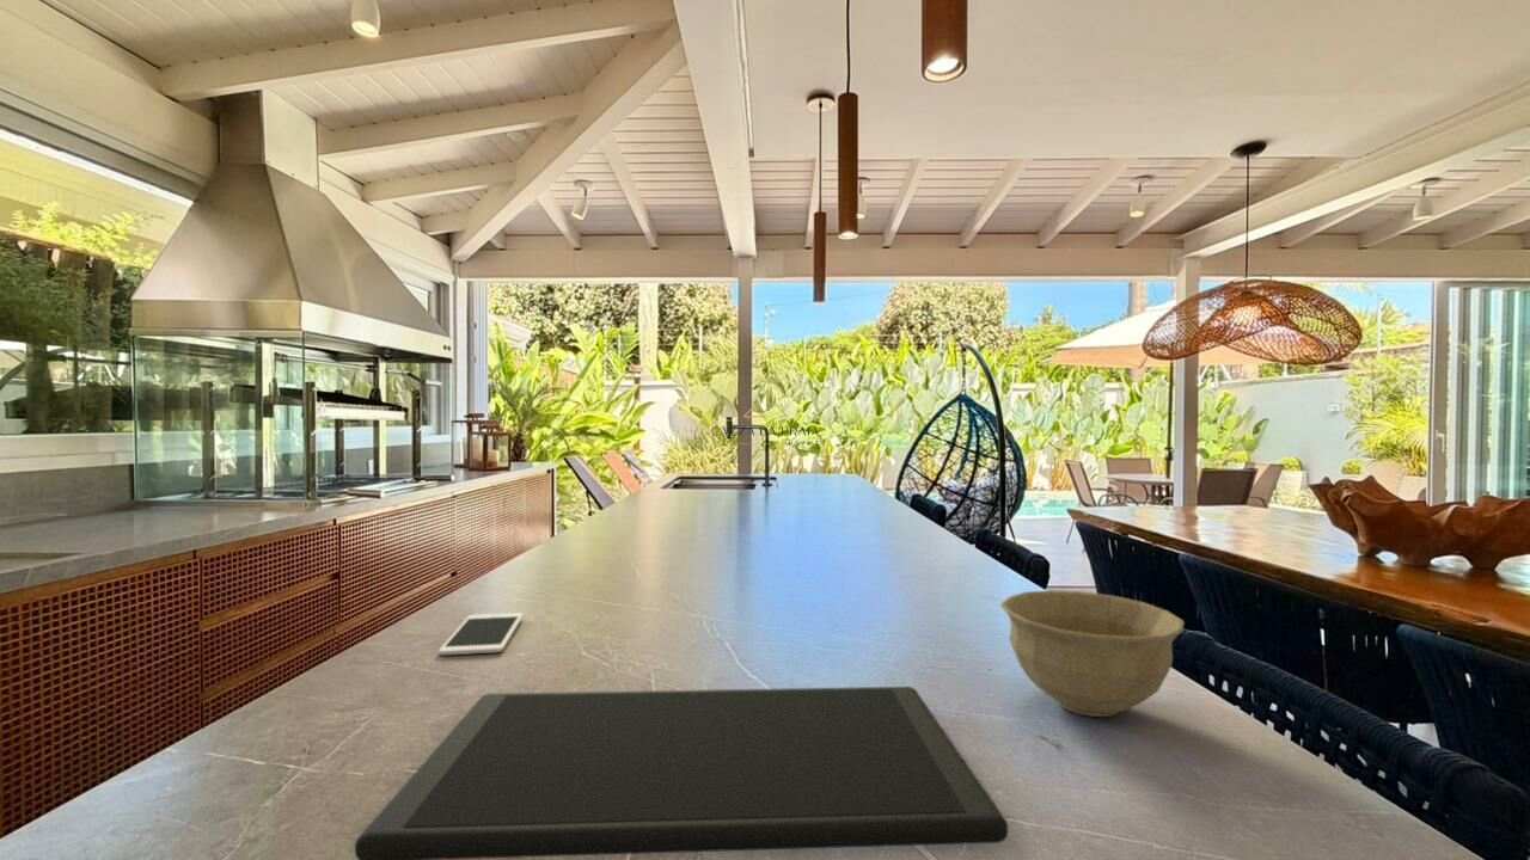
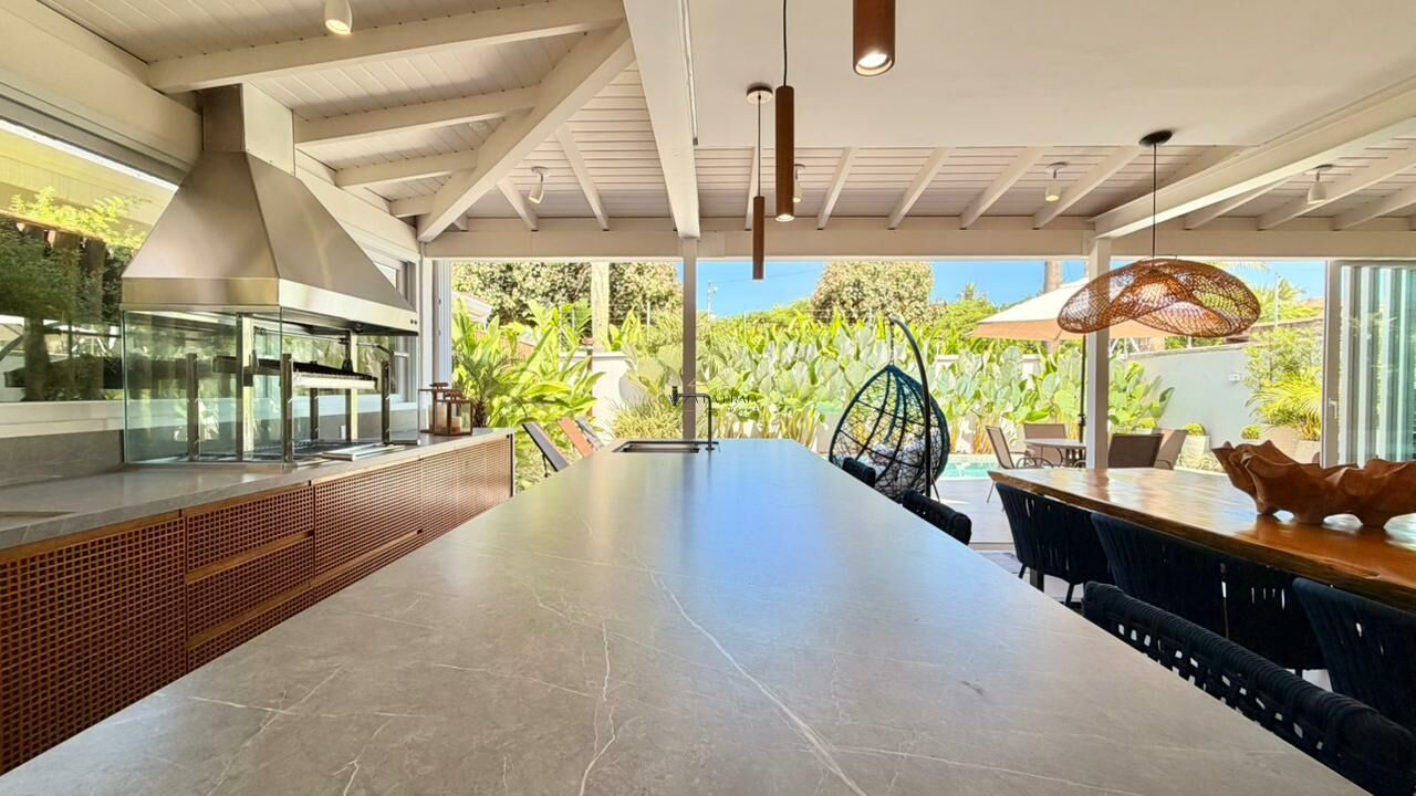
- cell phone [437,612,525,656]
- bowl [999,589,1186,718]
- cutting board [354,686,1009,860]
